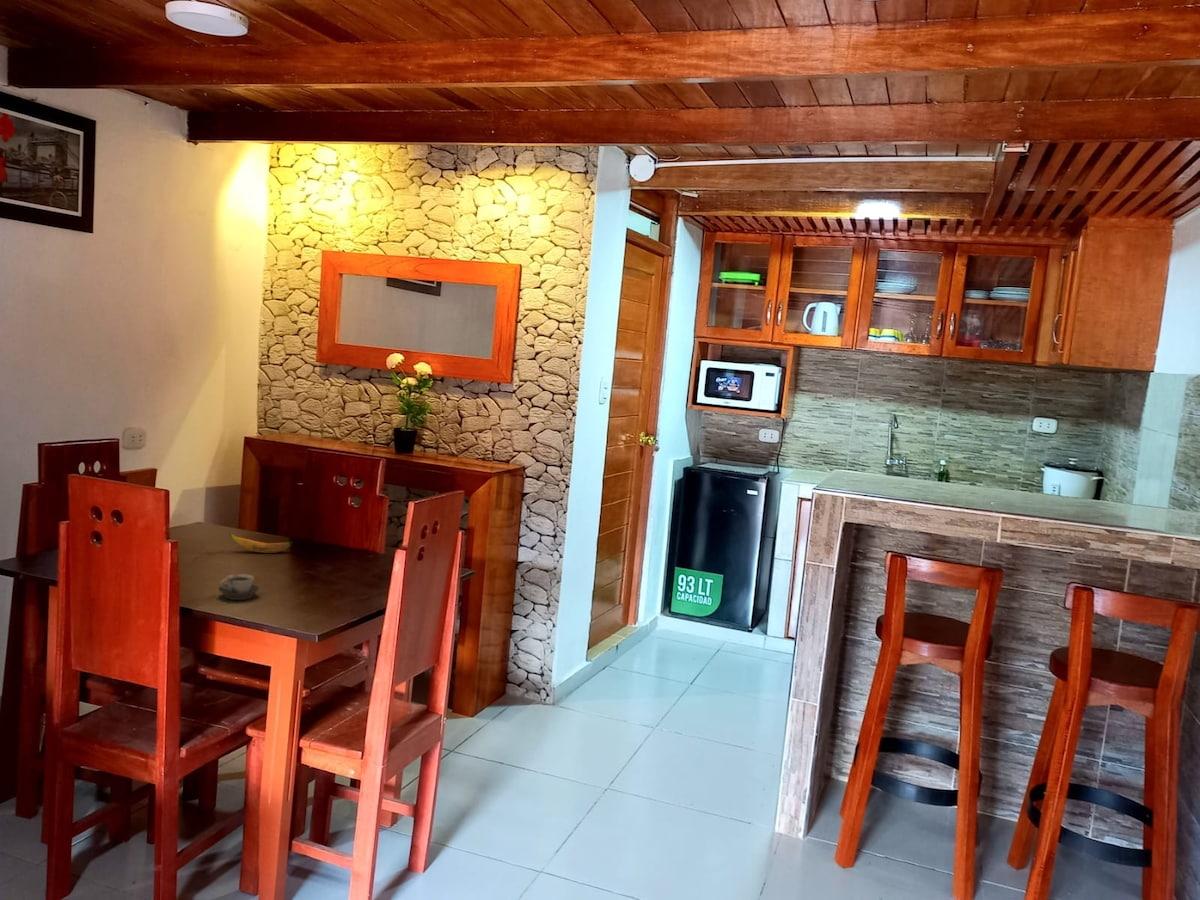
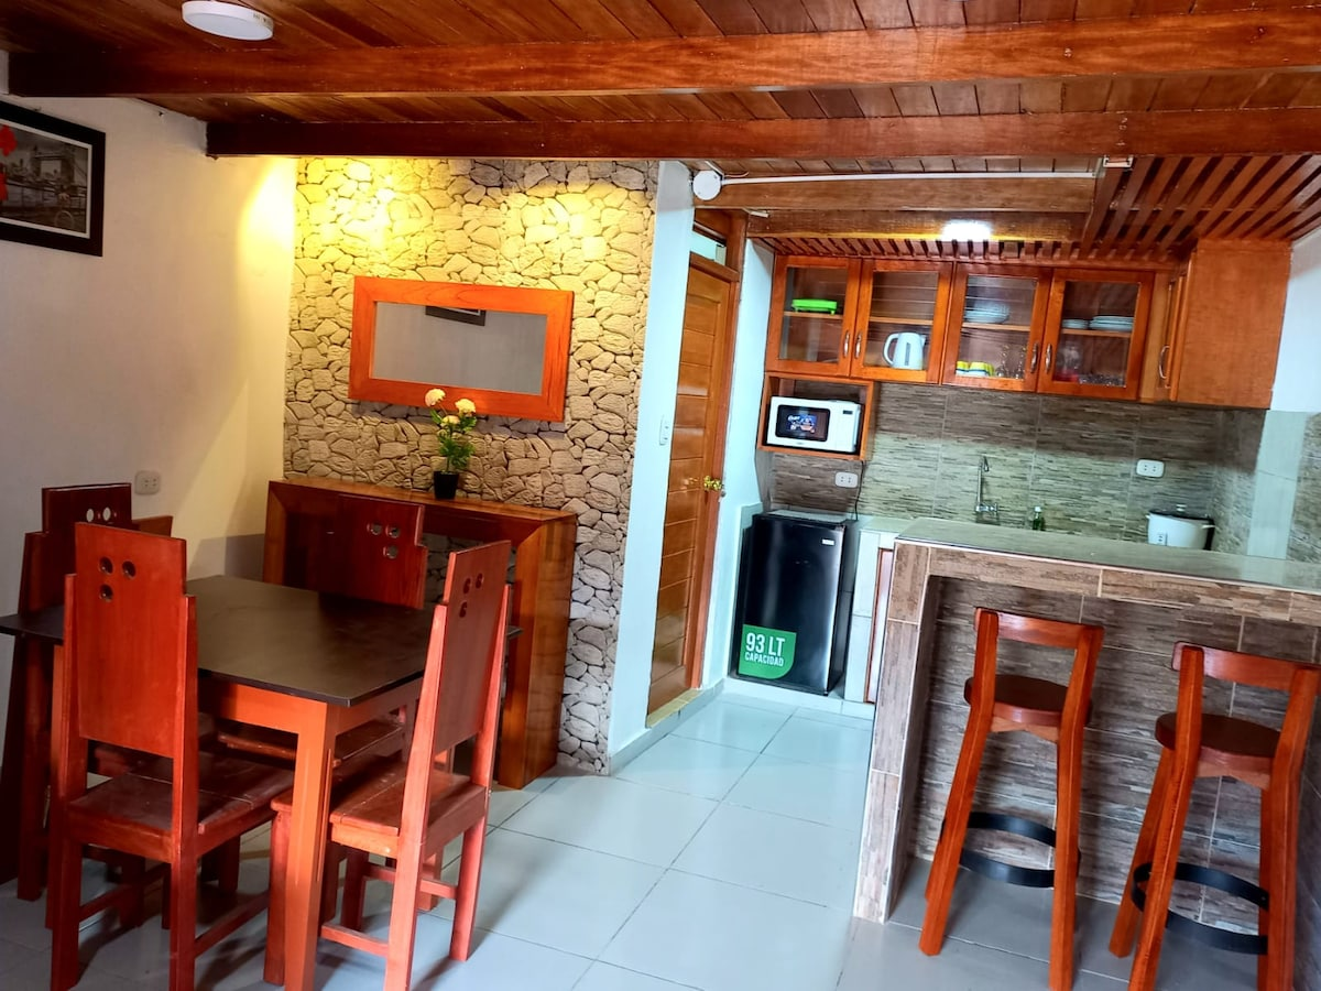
- cup [217,573,260,601]
- banana [228,533,293,554]
